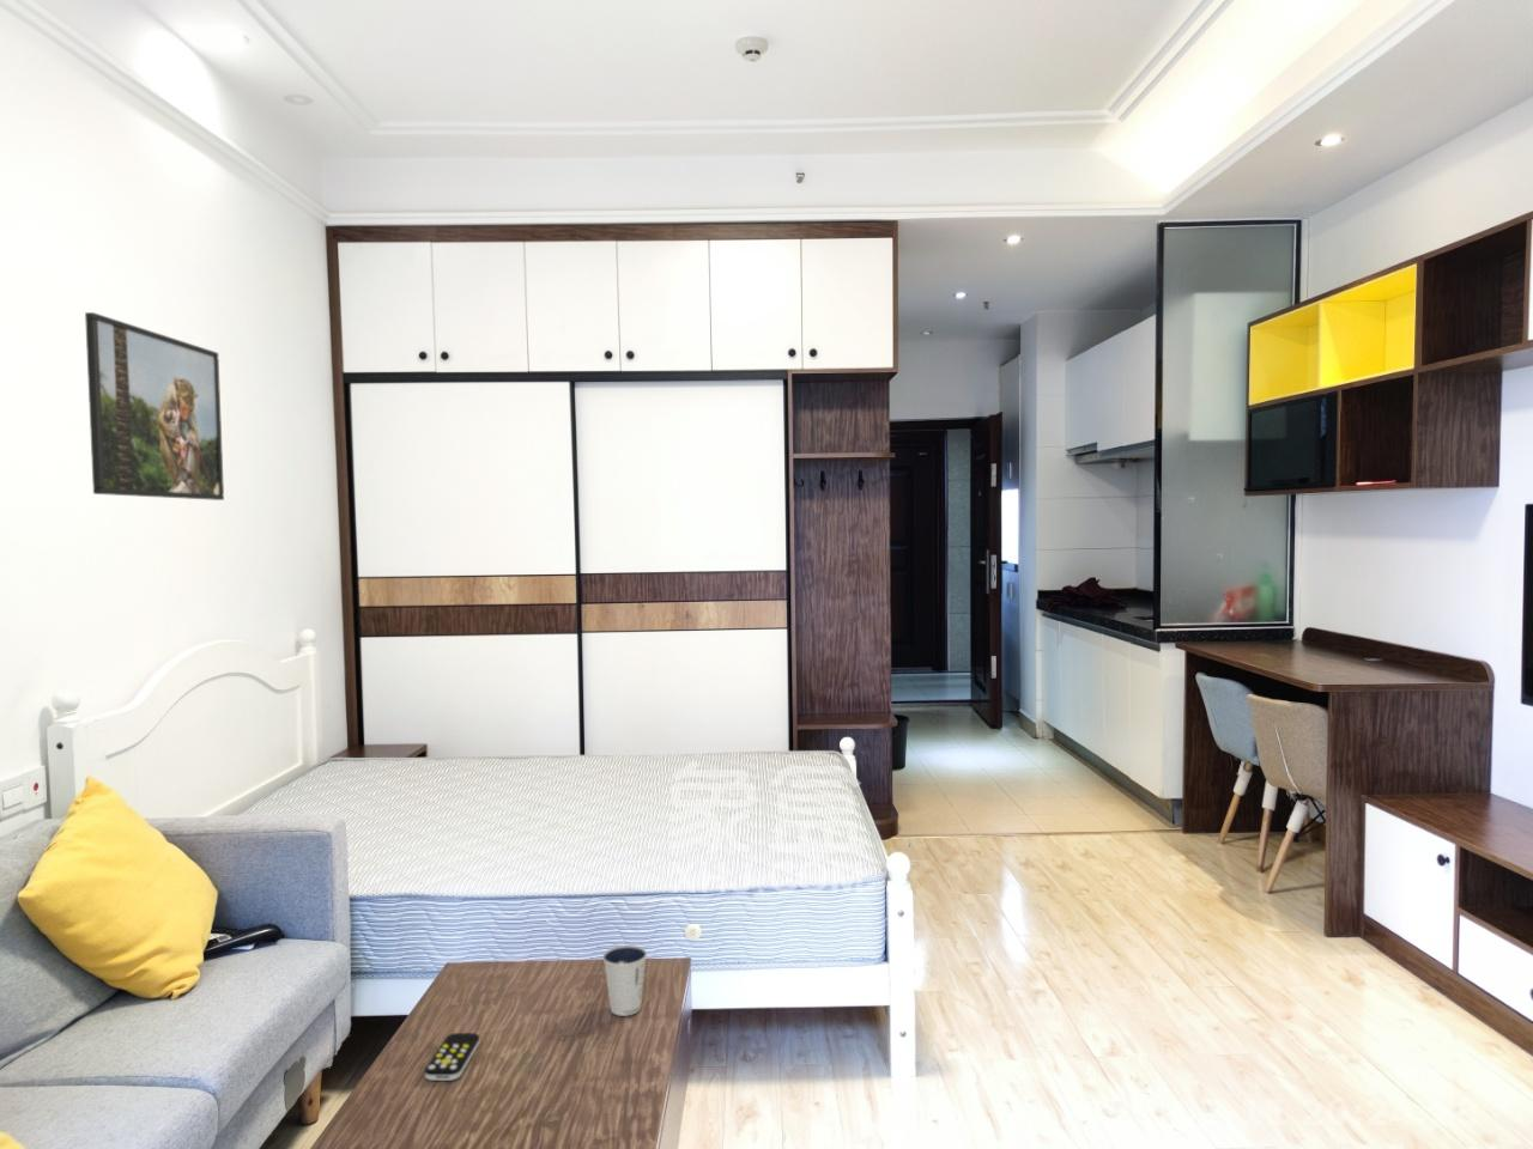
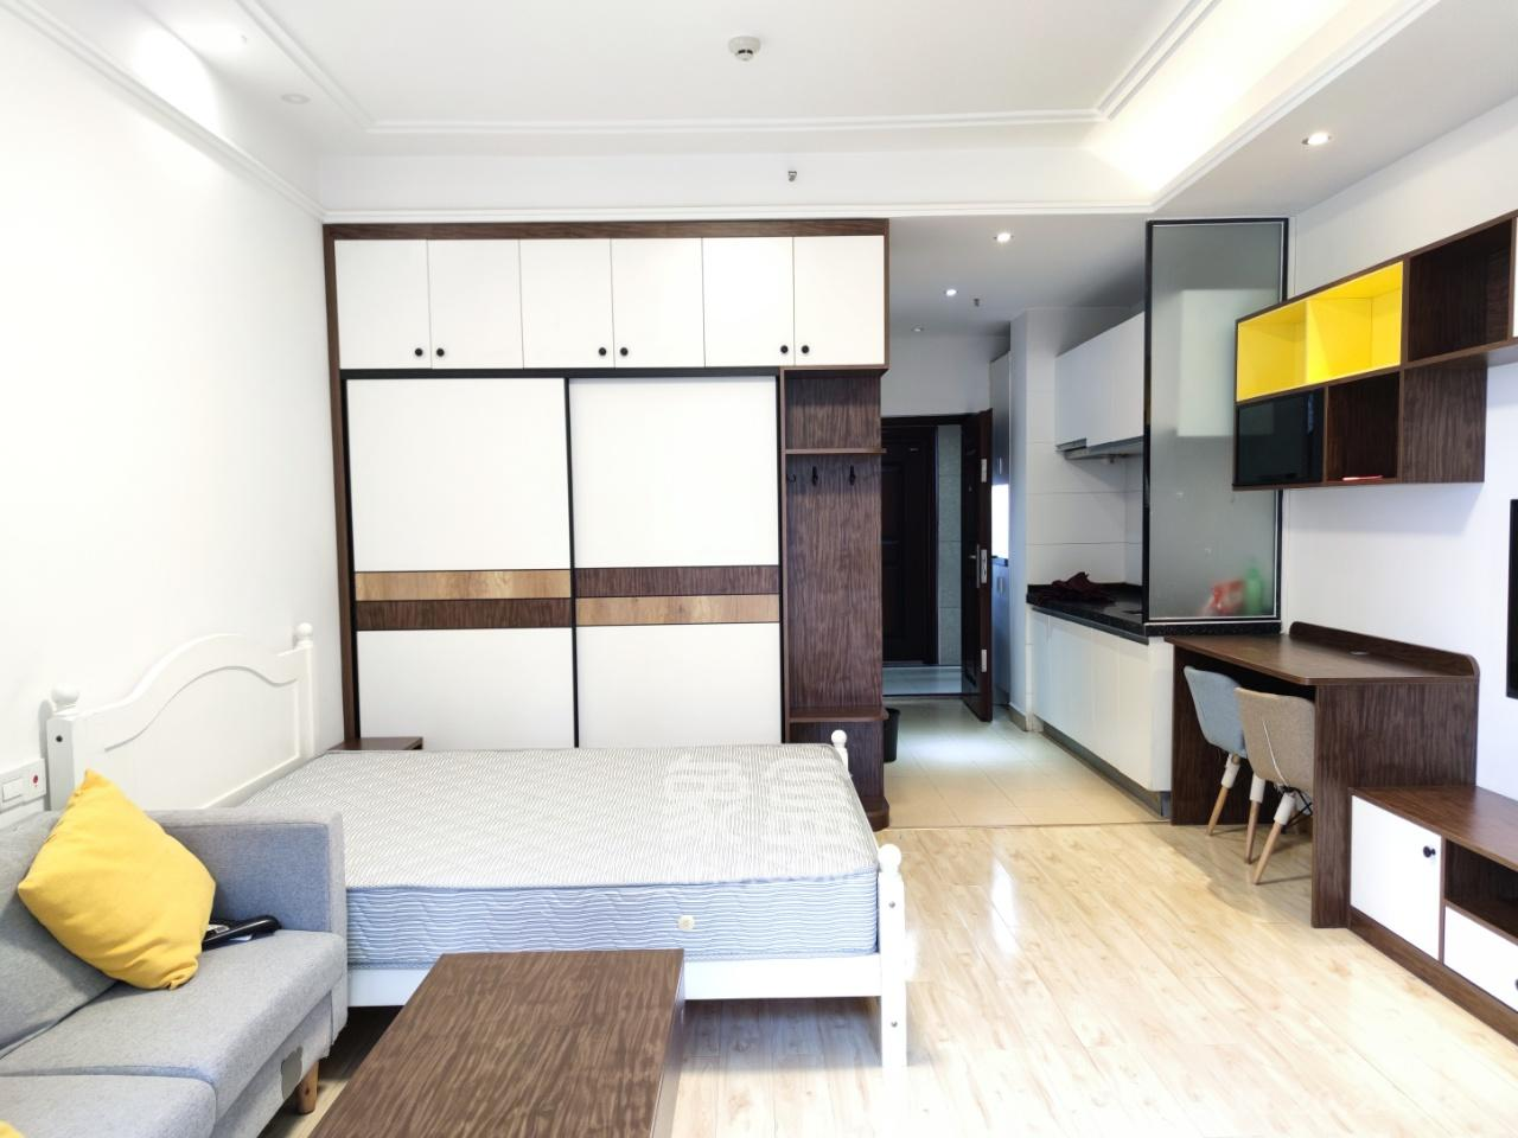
- remote control [424,1032,480,1081]
- dixie cup [601,944,648,1017]
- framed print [83,311,226,502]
